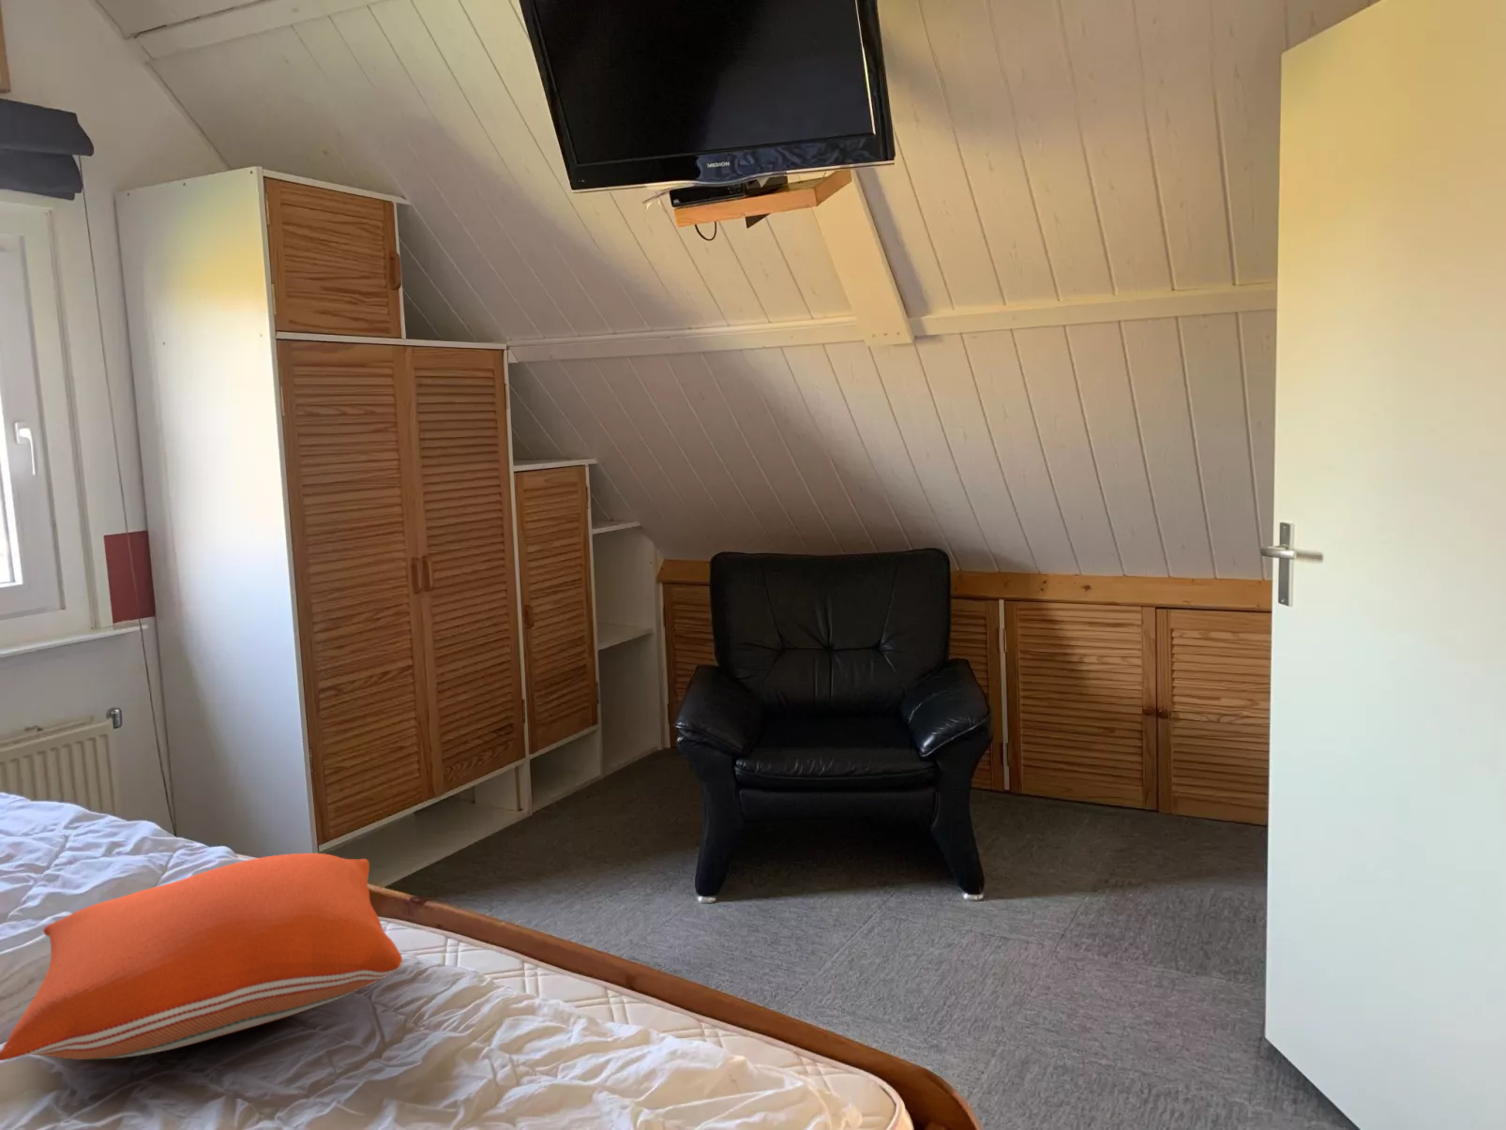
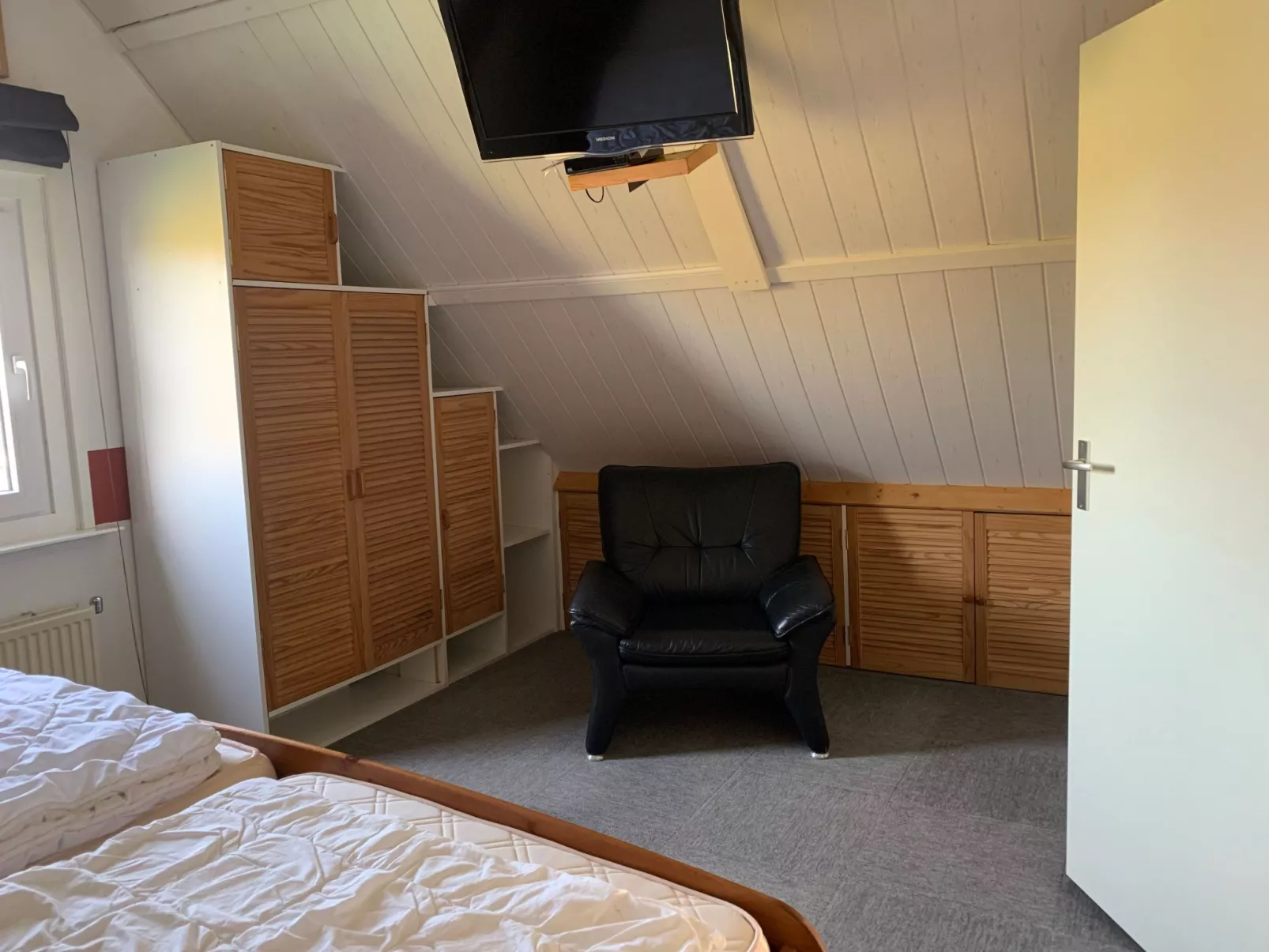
- pillow [0,852,403,1061]
